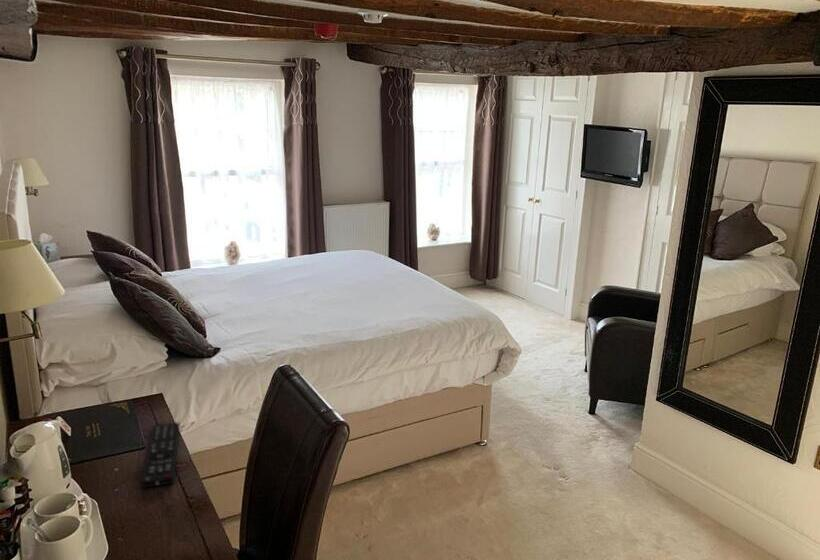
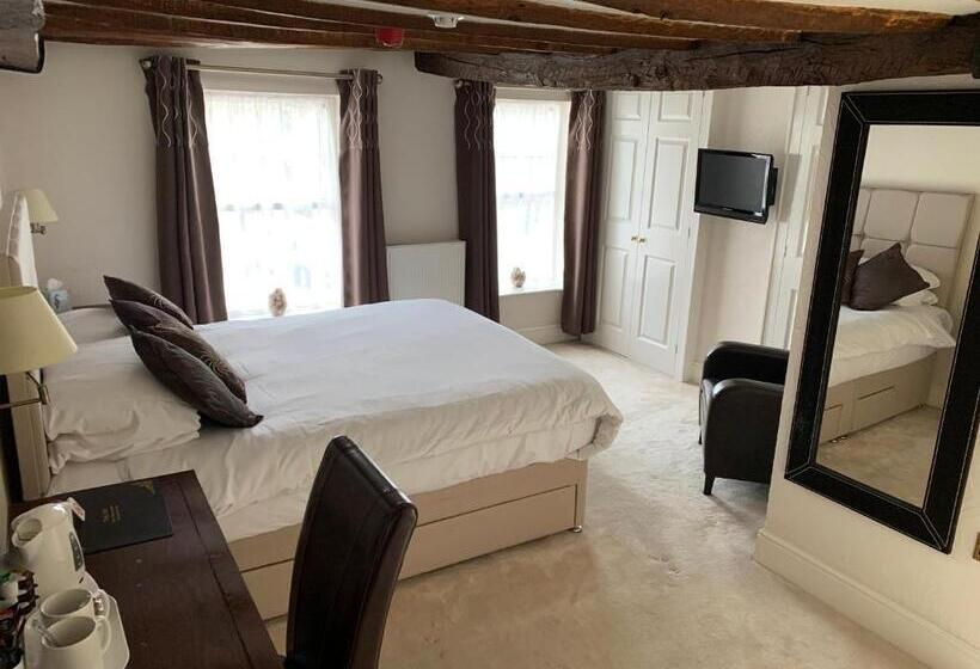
- remote control [140,421,181,489]
